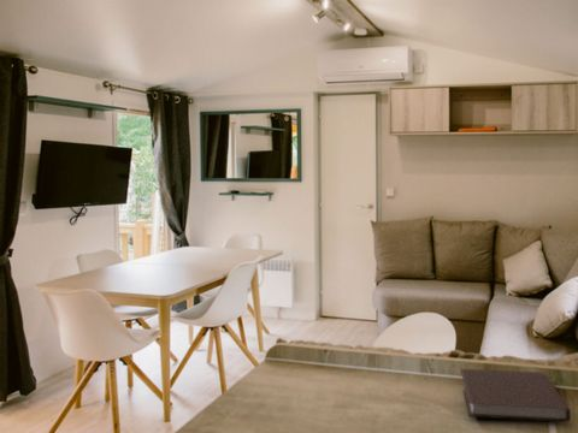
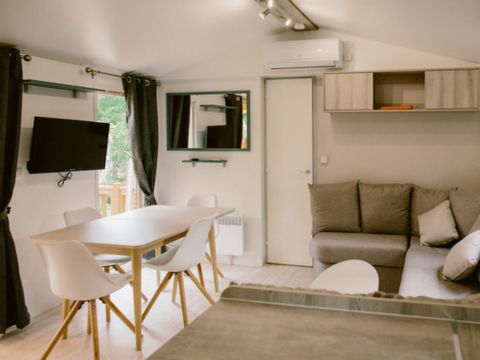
- notebook [460,368,572,423]
